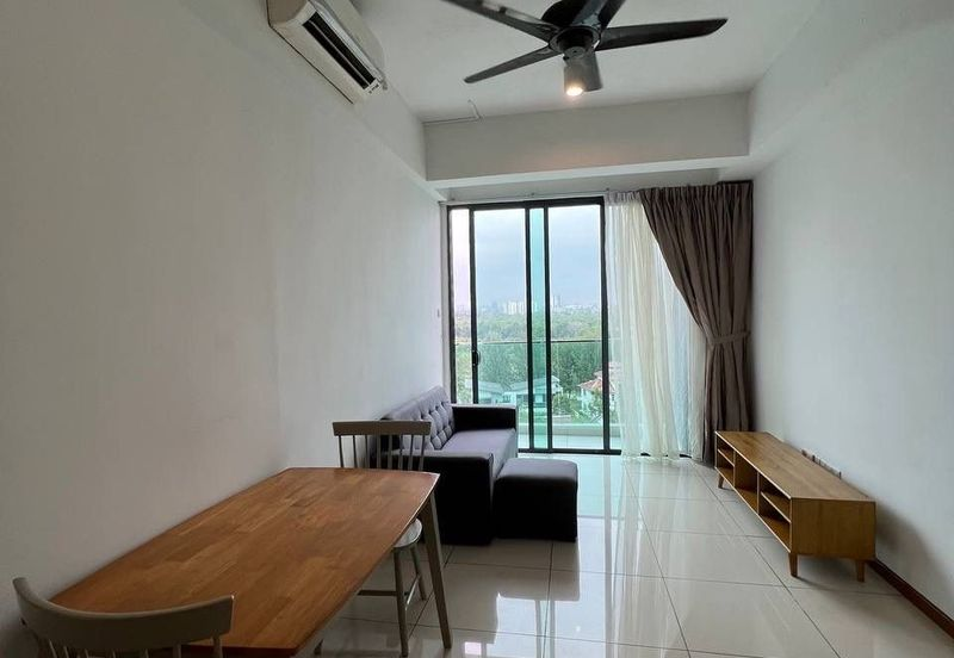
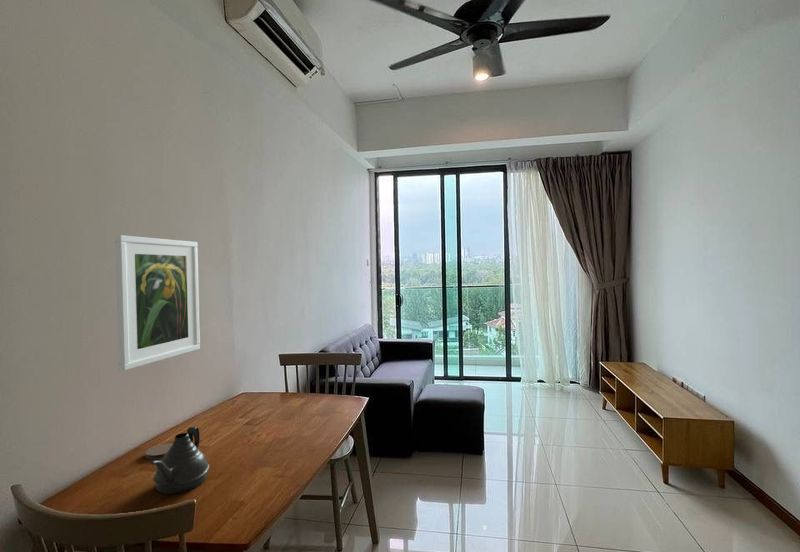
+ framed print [114,234,201,372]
+ coaster [145,442,173,460]
+ teapot [150,426,210,495]
